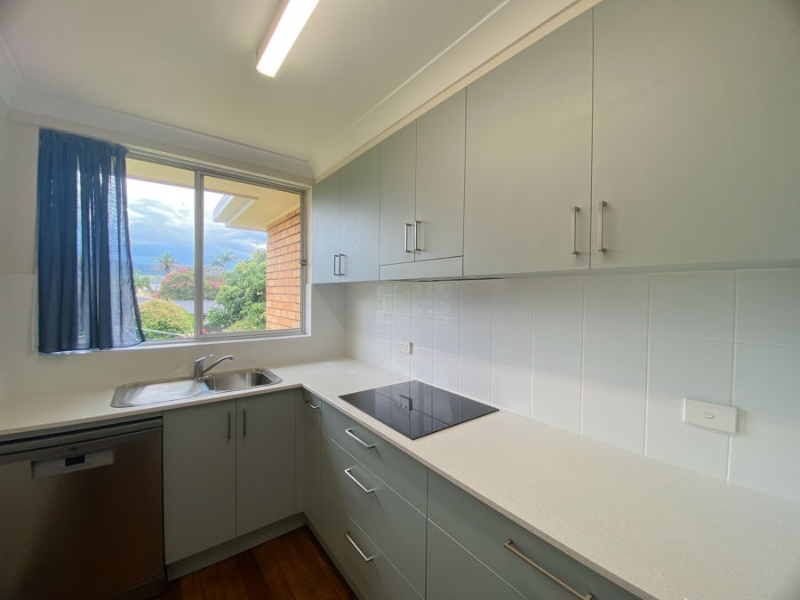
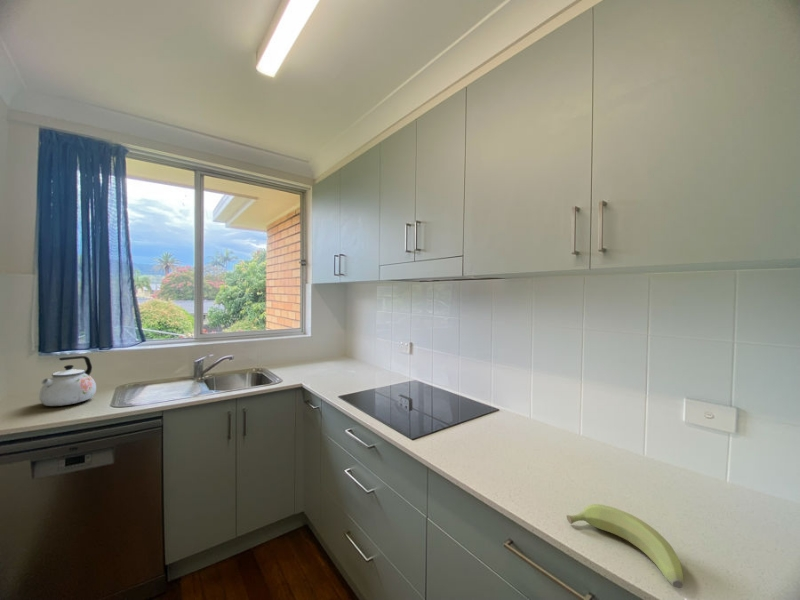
+ kettle [38,355,97,407]
+ banana [566,503,684,589]
